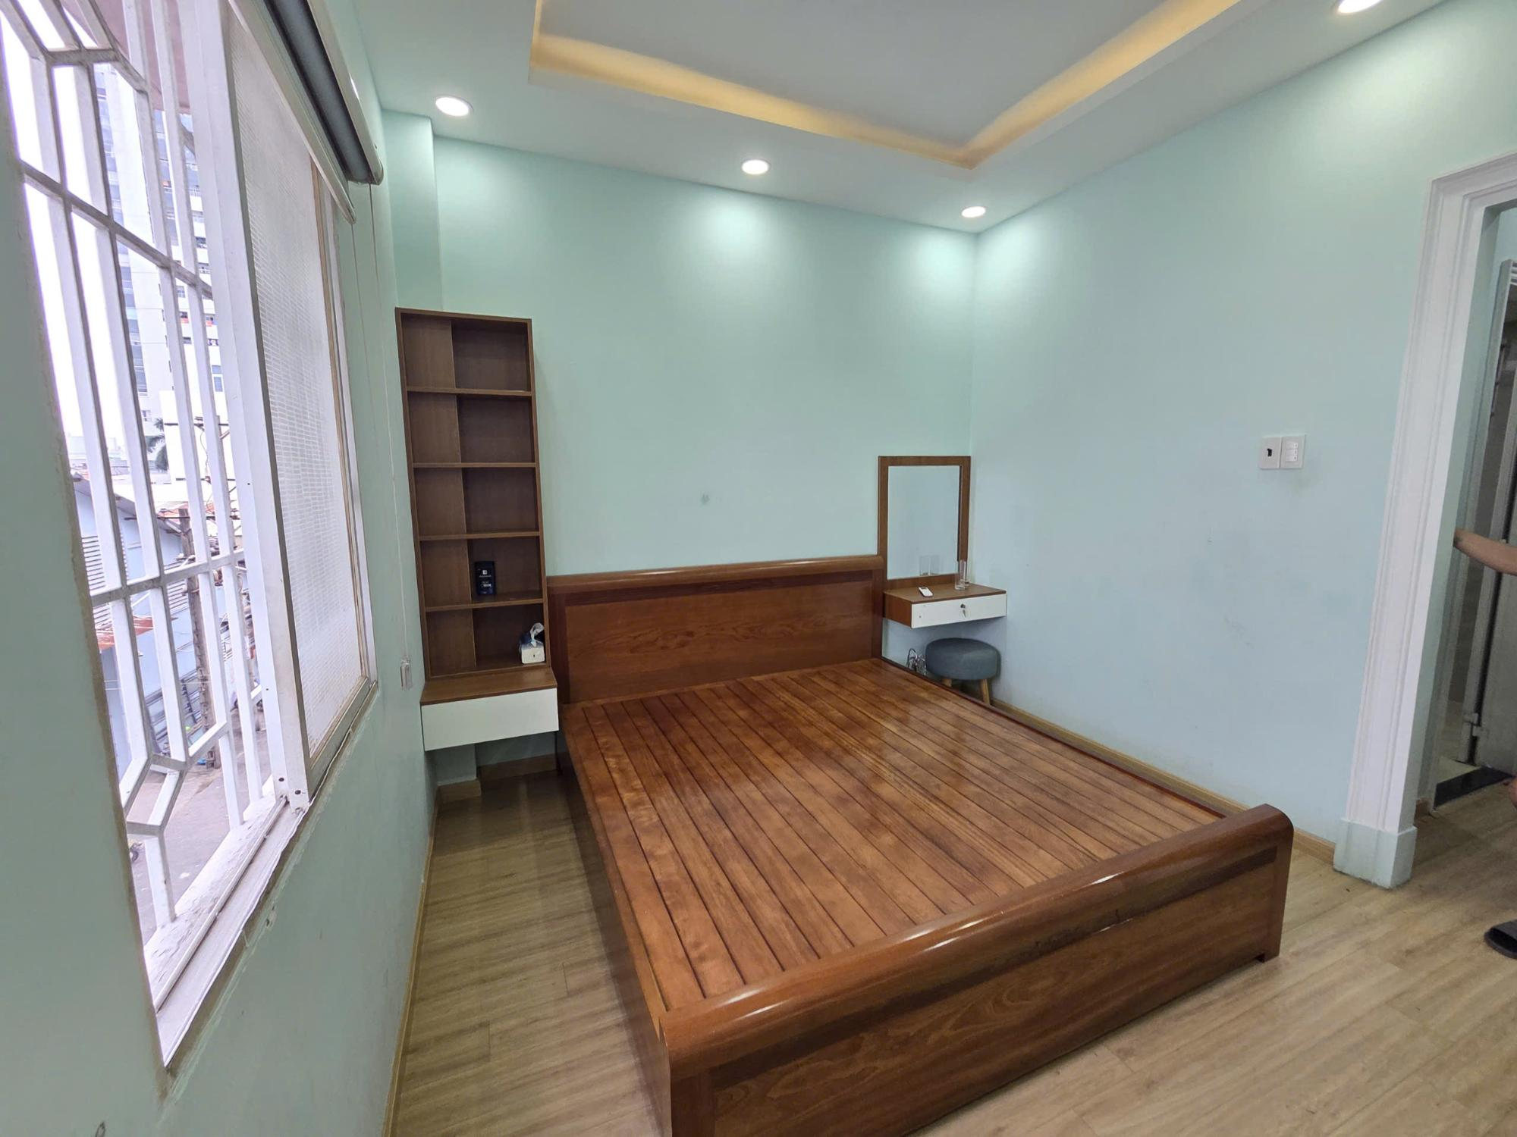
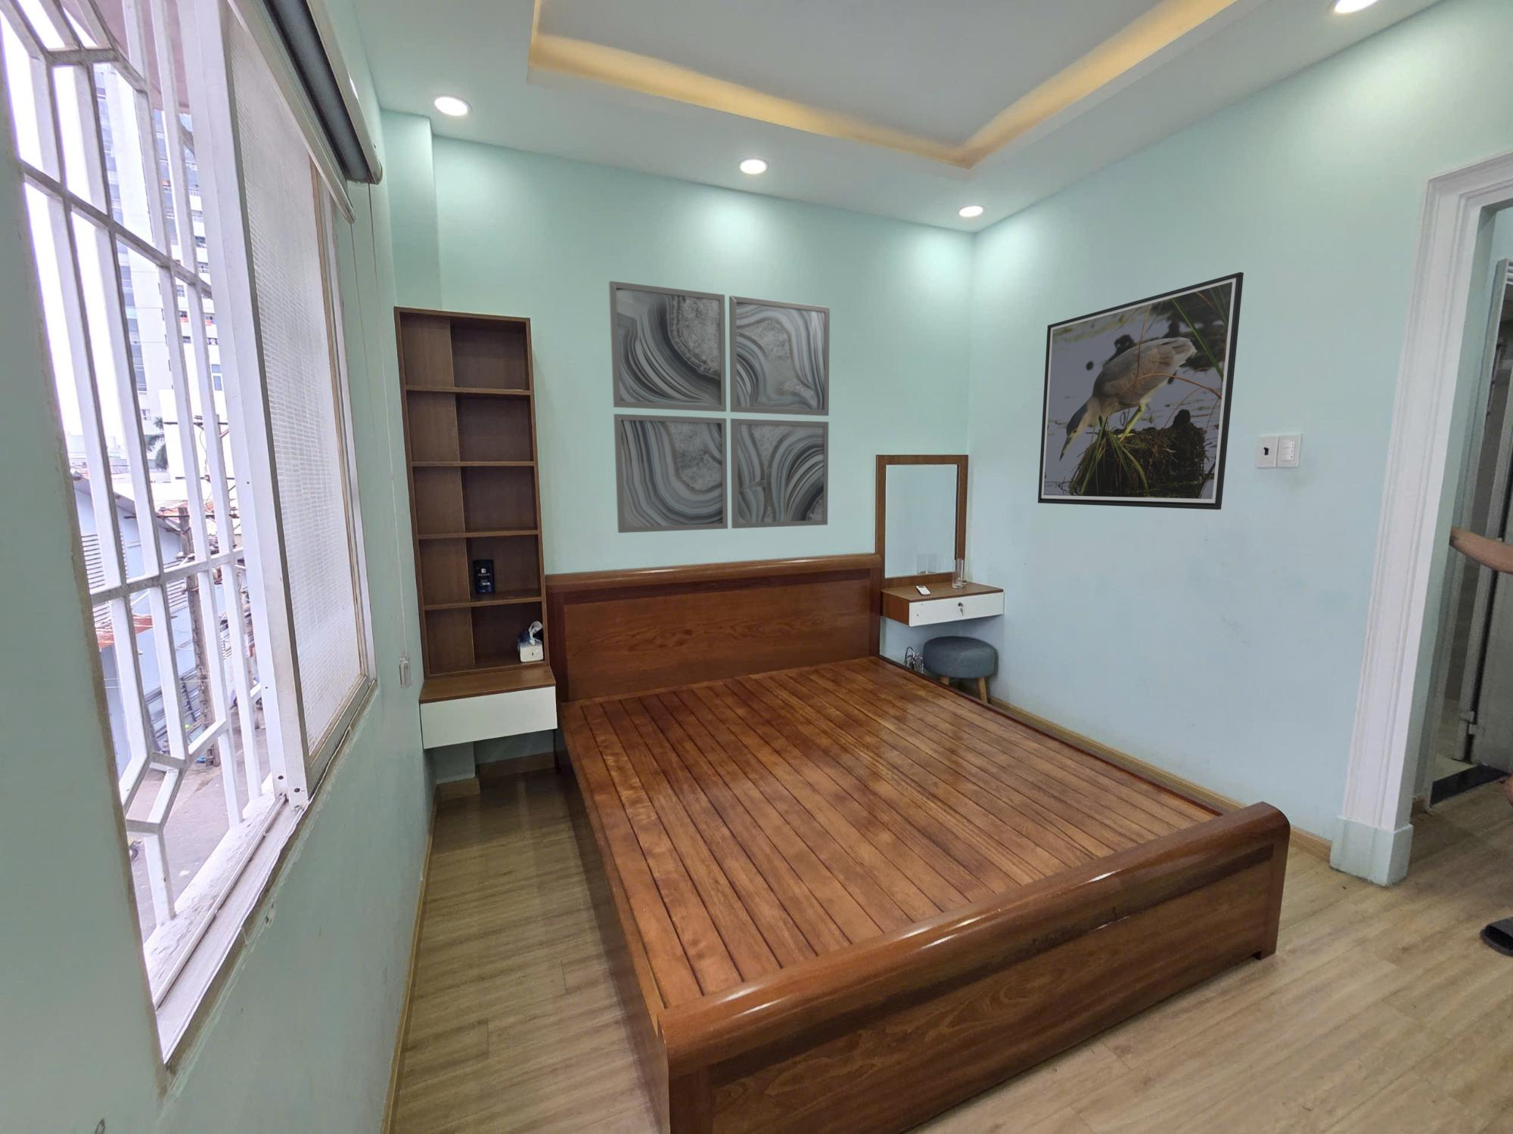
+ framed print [1038,272,1245,510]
+ wall art [609,280,830,534]
